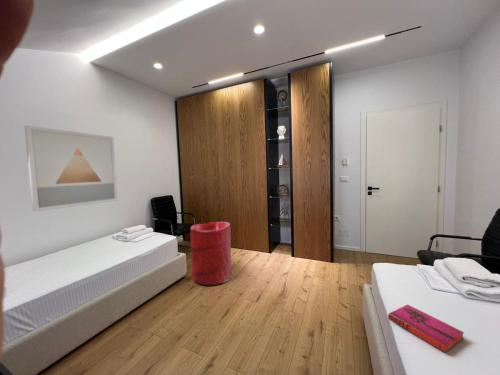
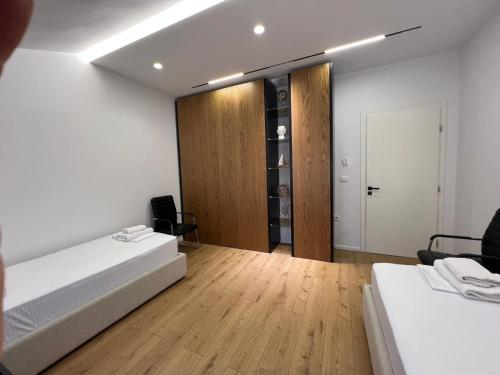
- laundry hamper [189,221,232,286]
- wall art [23,125,119,213]
- hardback book [387,303,465,353]
